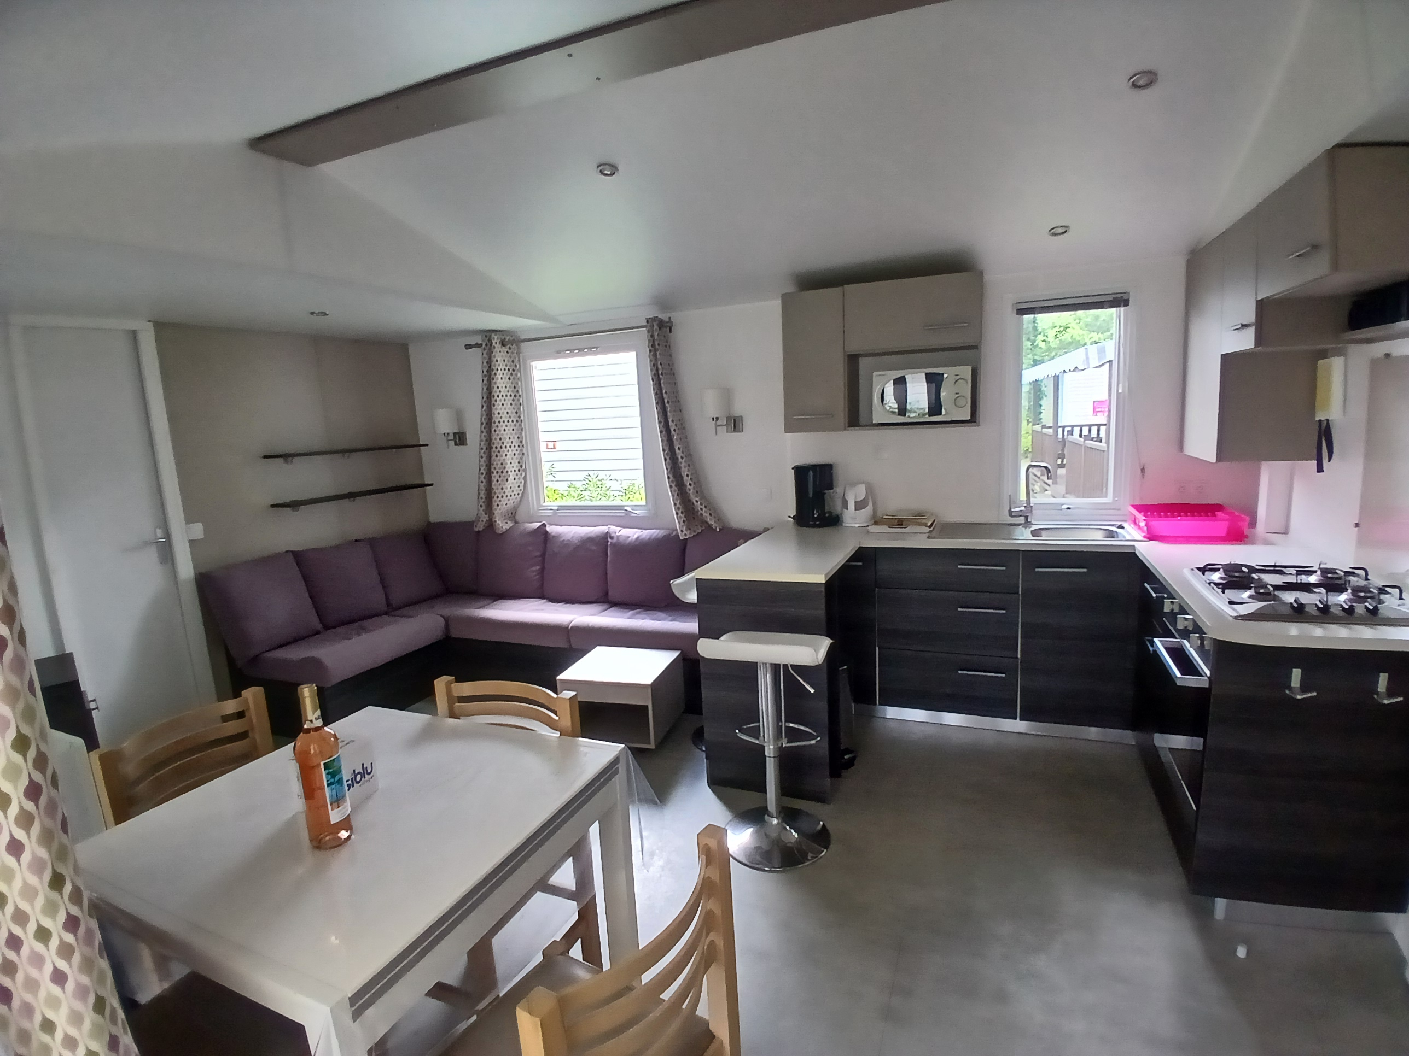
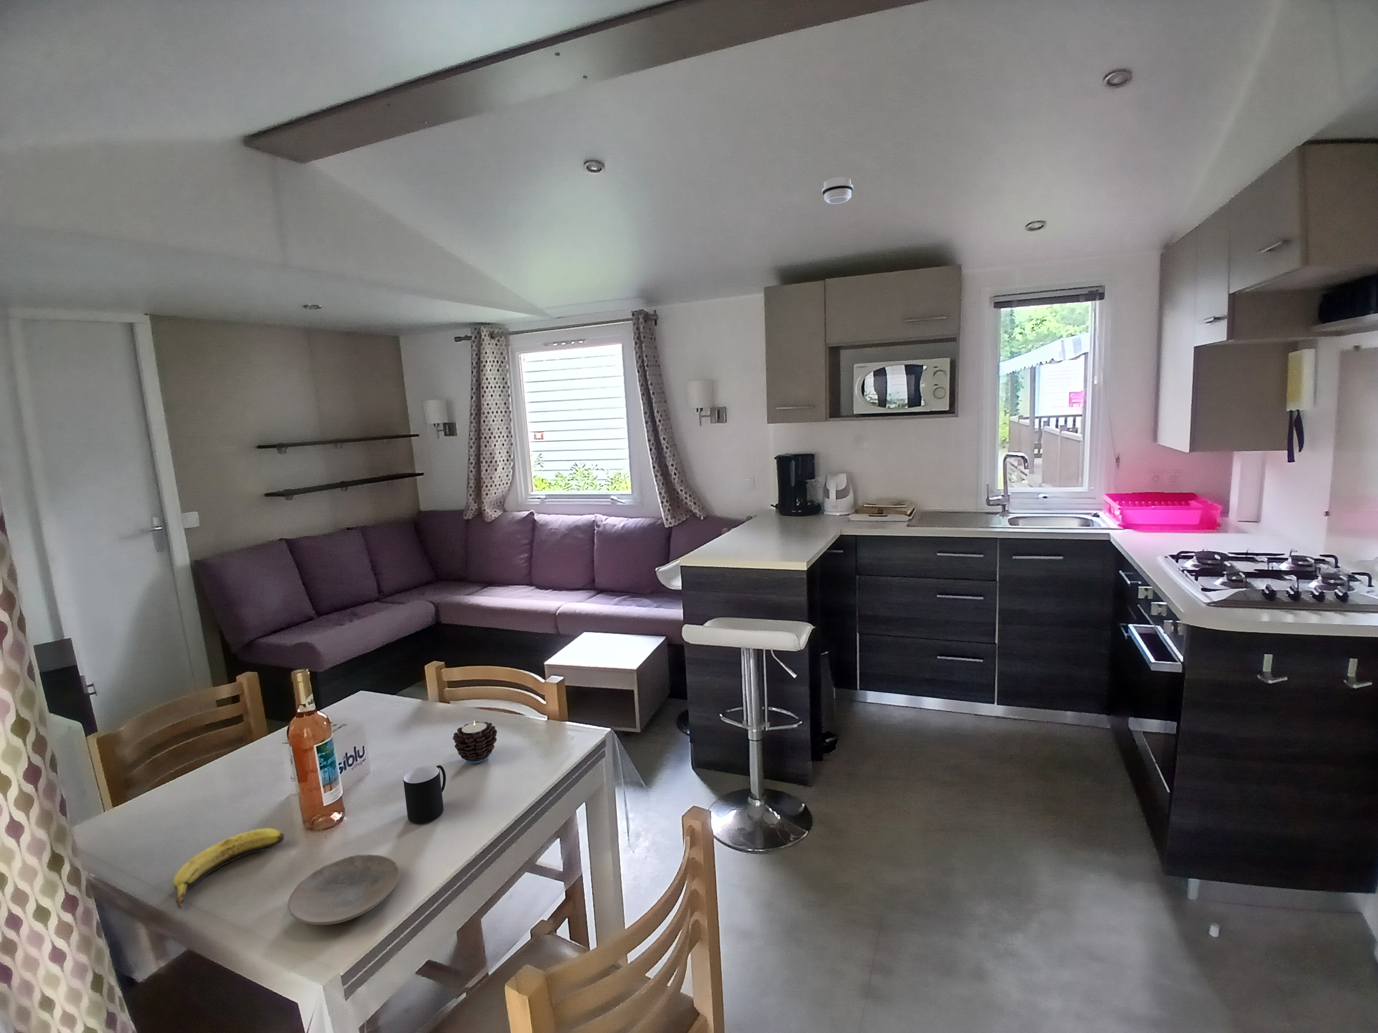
+ banana [173,828,284,911]
+ plate [286,854,400,926]
+ cup [403,765,446,824]
+ smoke detector [821,177,854,204]
+ candle [452,720,498,764]
